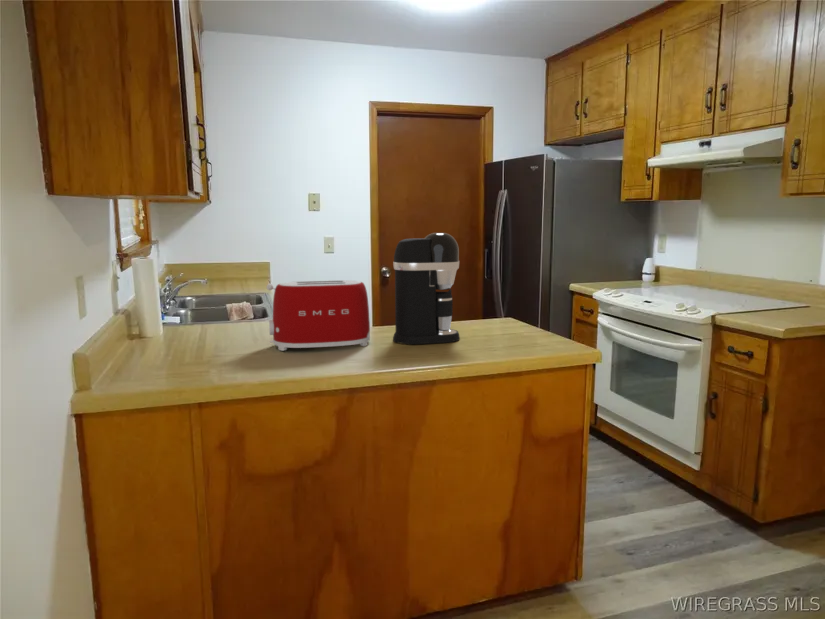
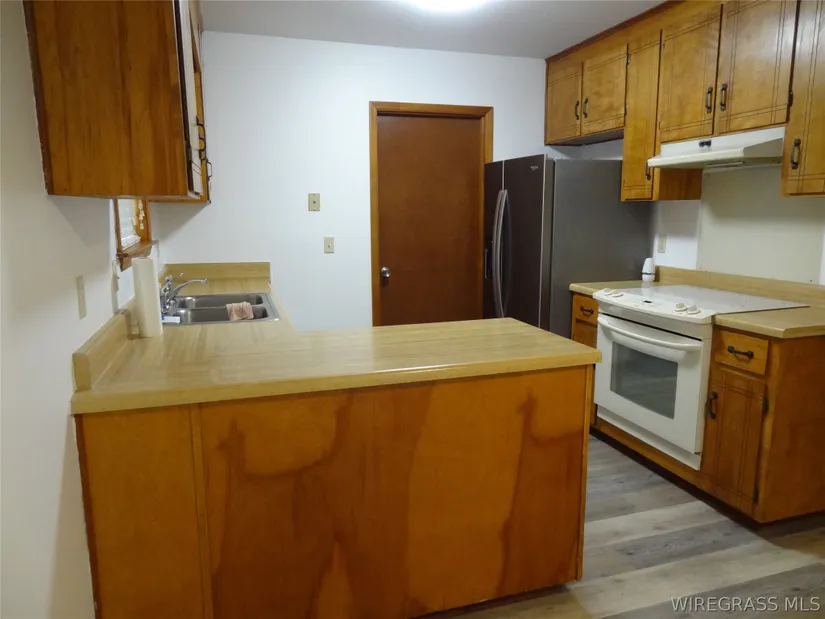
- toaster [266,279,371,352]
- coffee maker [392,232,461,345]
